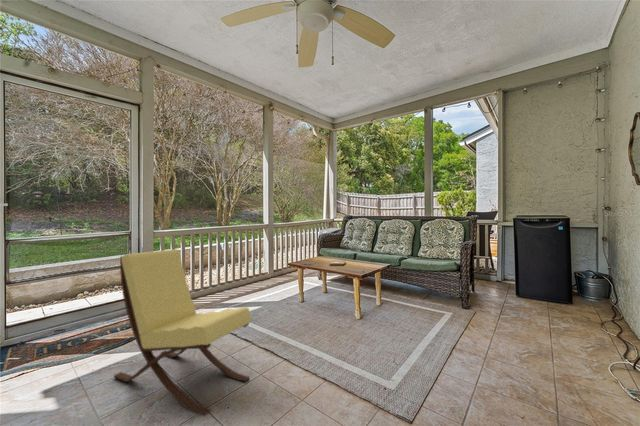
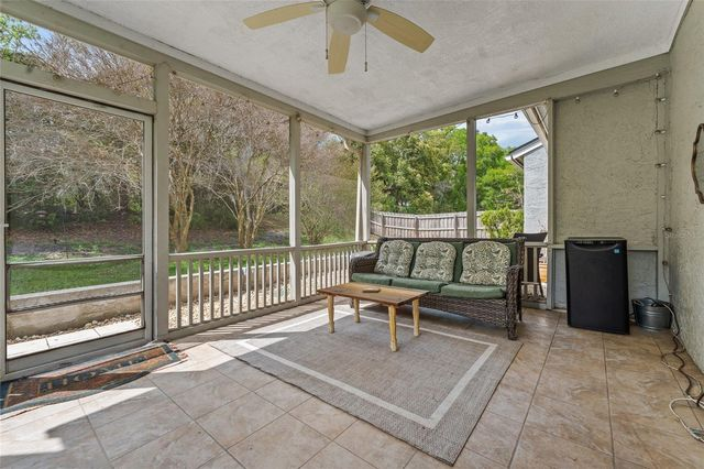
- lounge chair [113,248,253,417]
